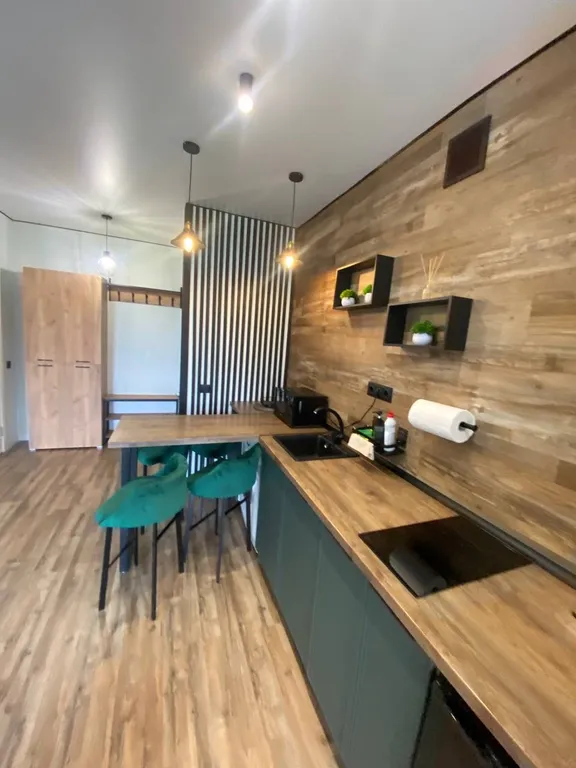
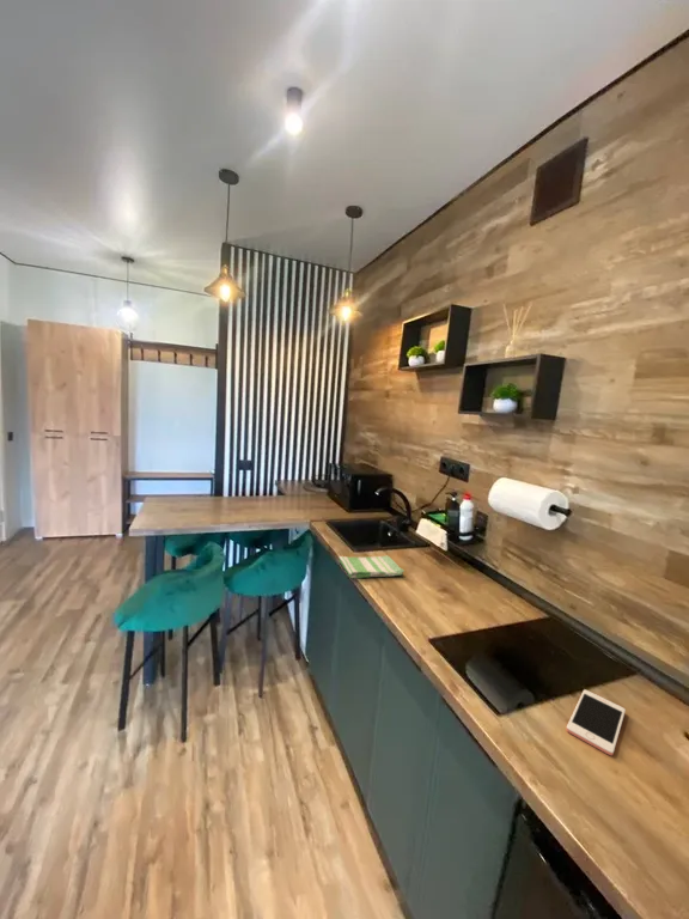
+ dish towel [339,555,406,580]
+ cell phone [565,688,627,756]
